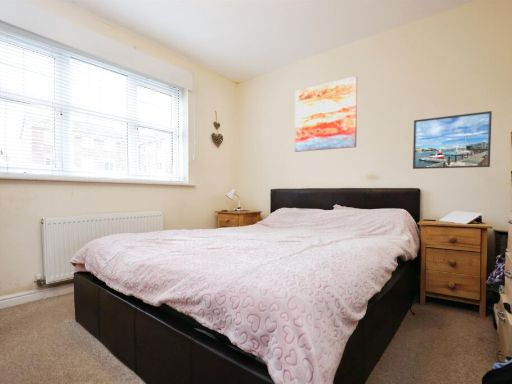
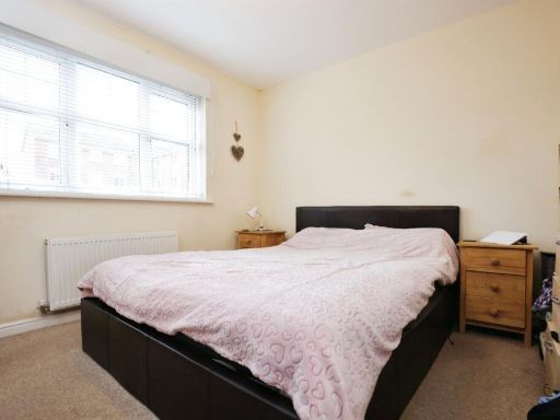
- wall art [294,75,358,153]
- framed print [412,110,493,170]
